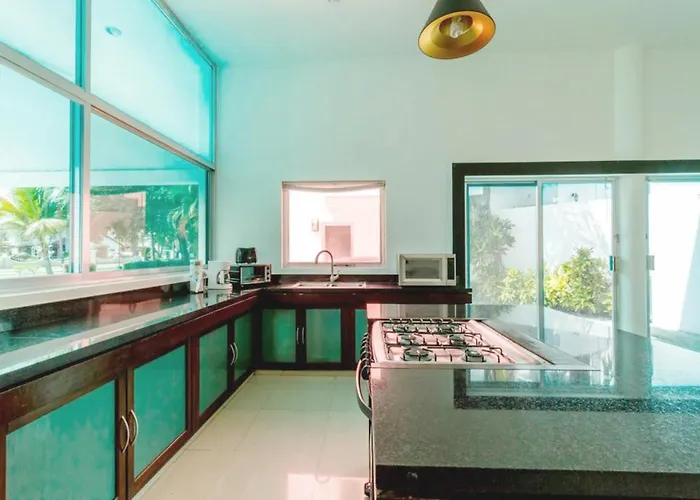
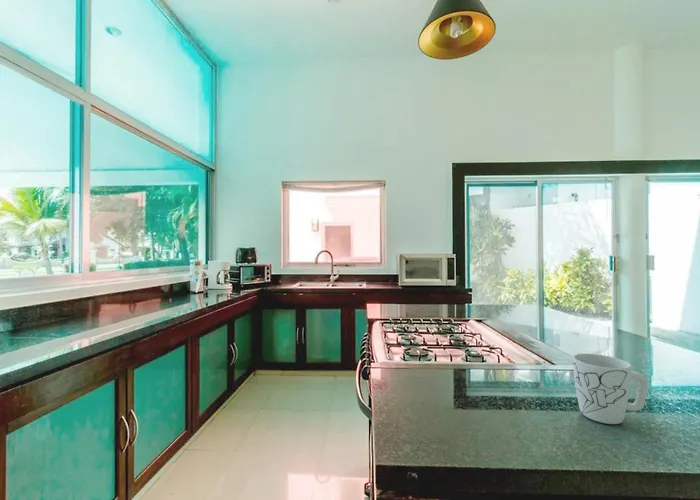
+ mug [572,353,649,425]
